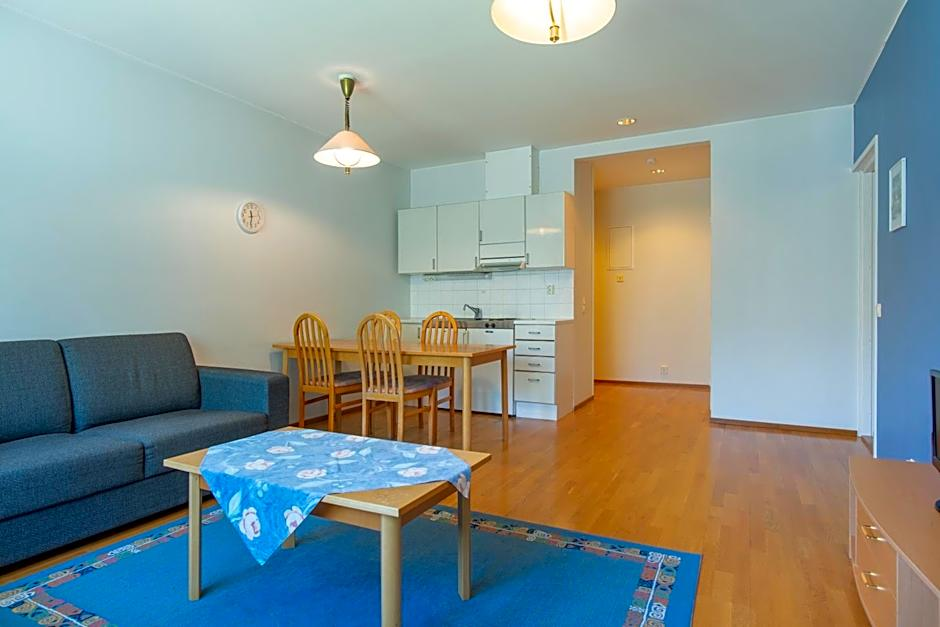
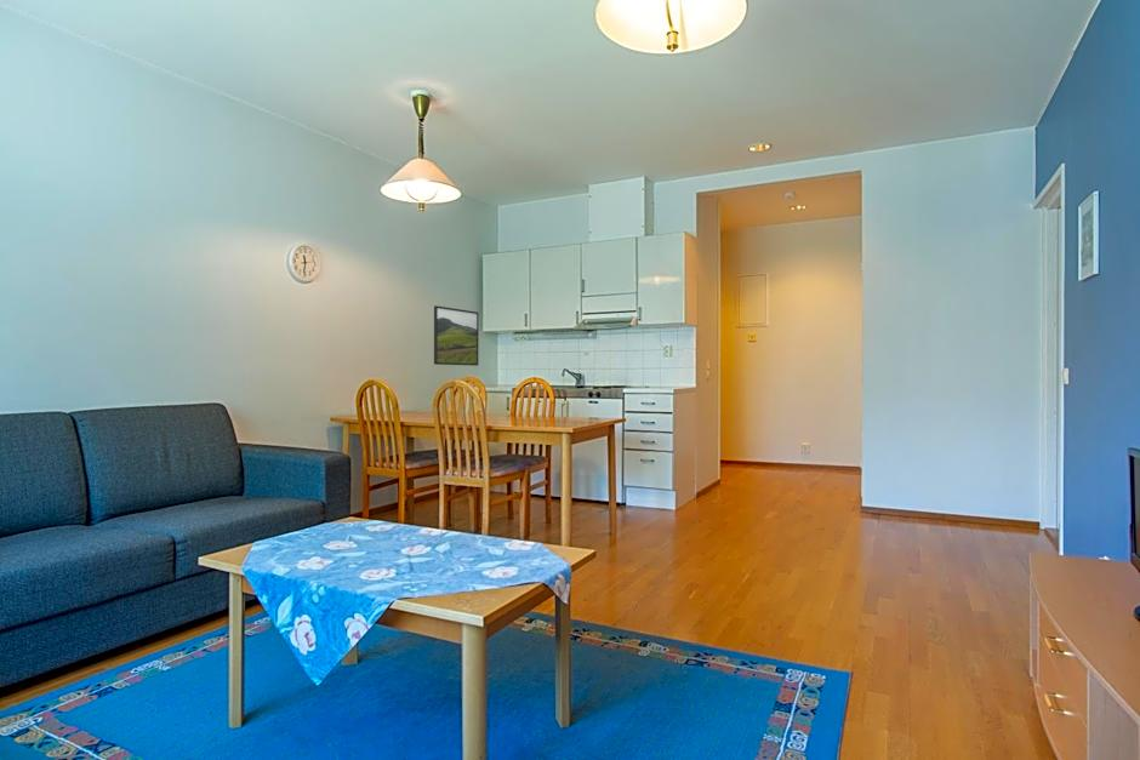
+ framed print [433,304,480,367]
